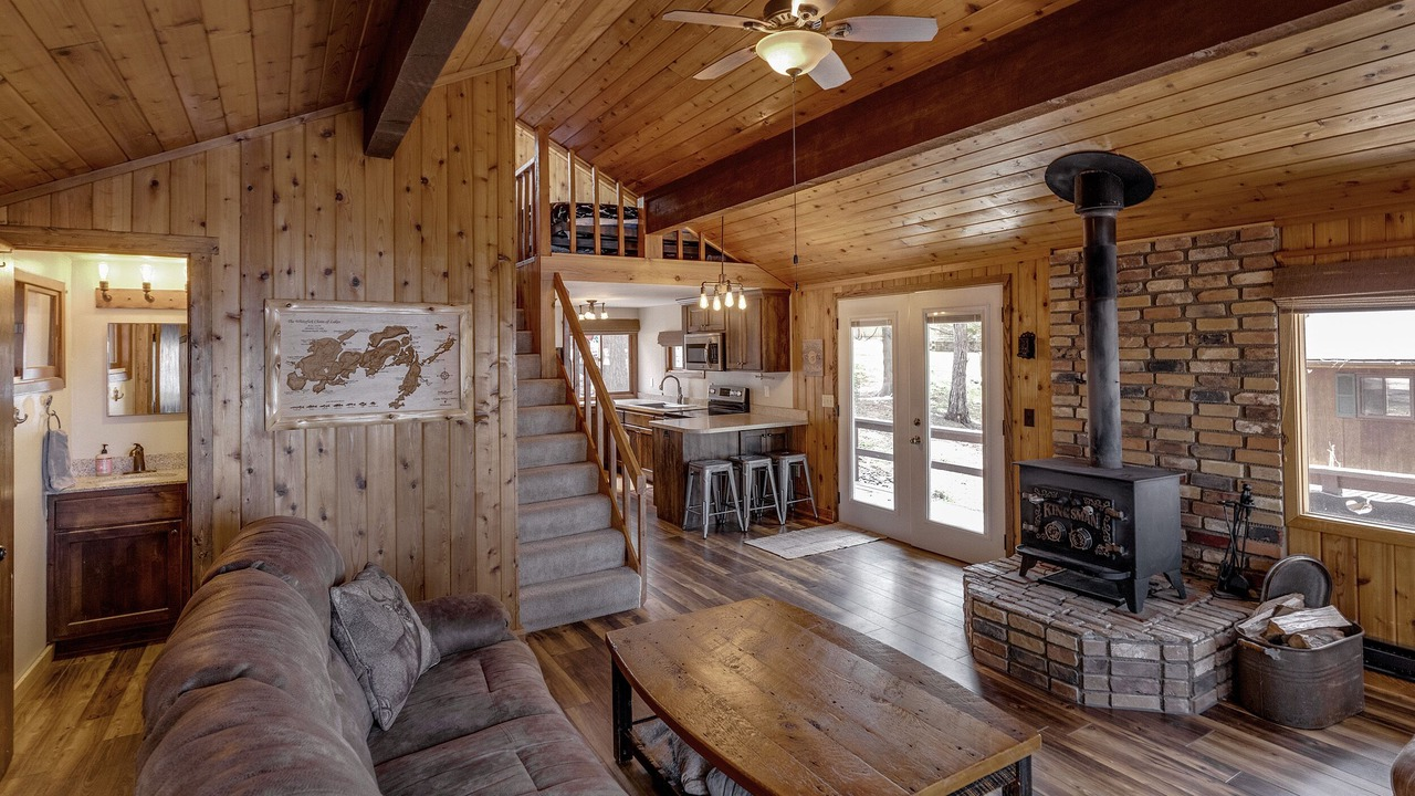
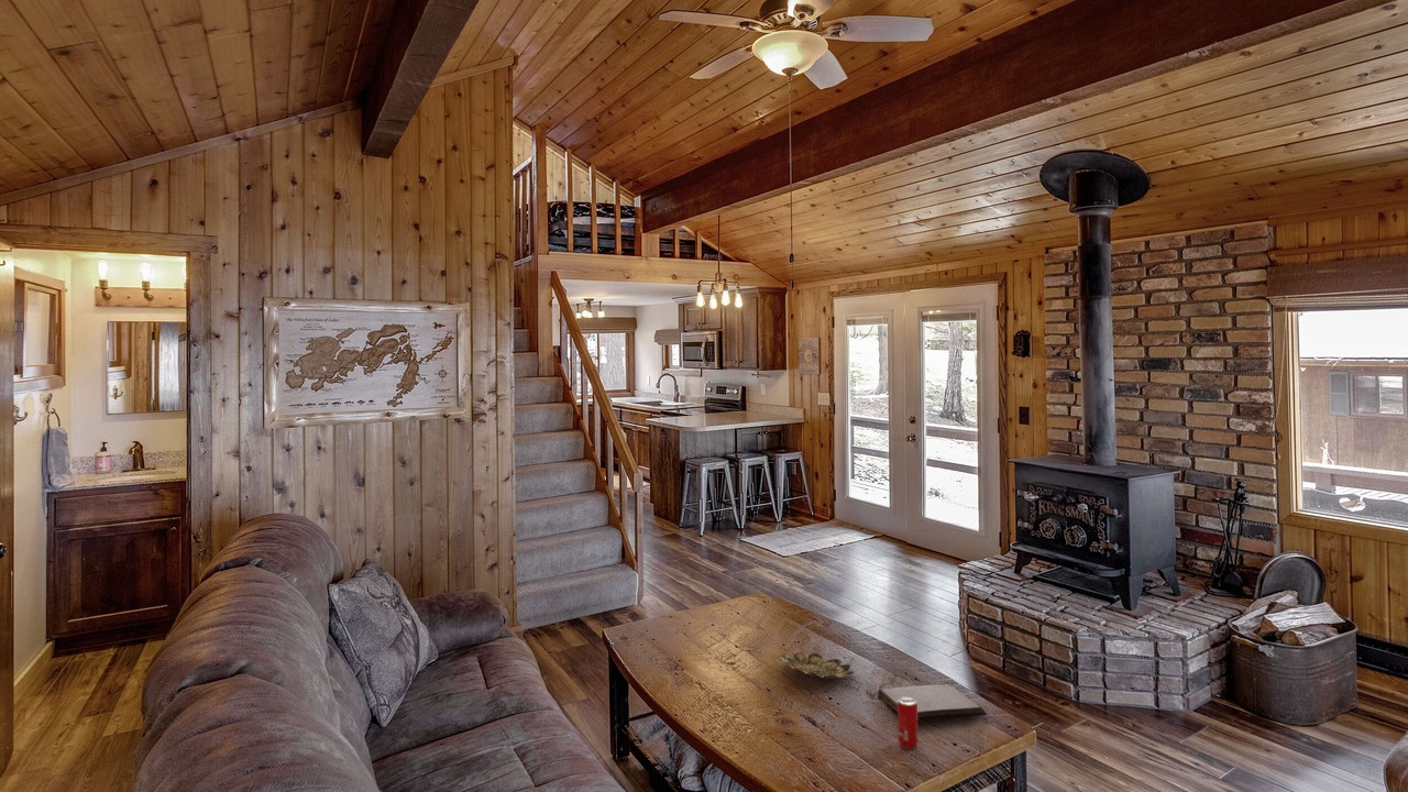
+ bowl [778,650,855,680]
+ book [877,683,988,722]
+ beverage can [897,697,919,750]
